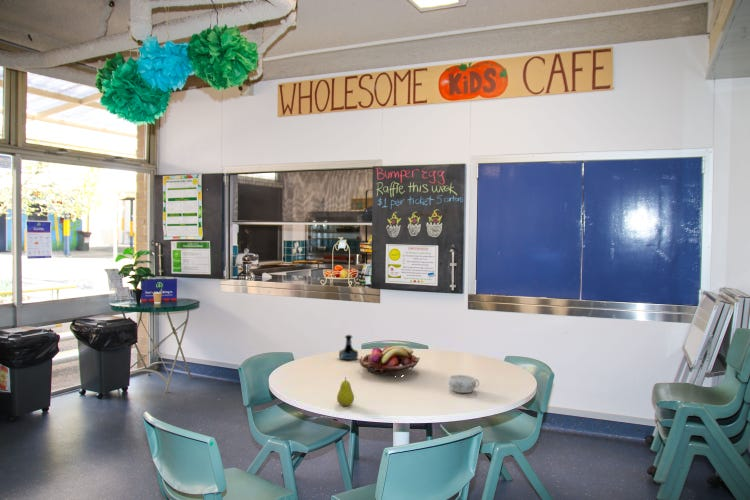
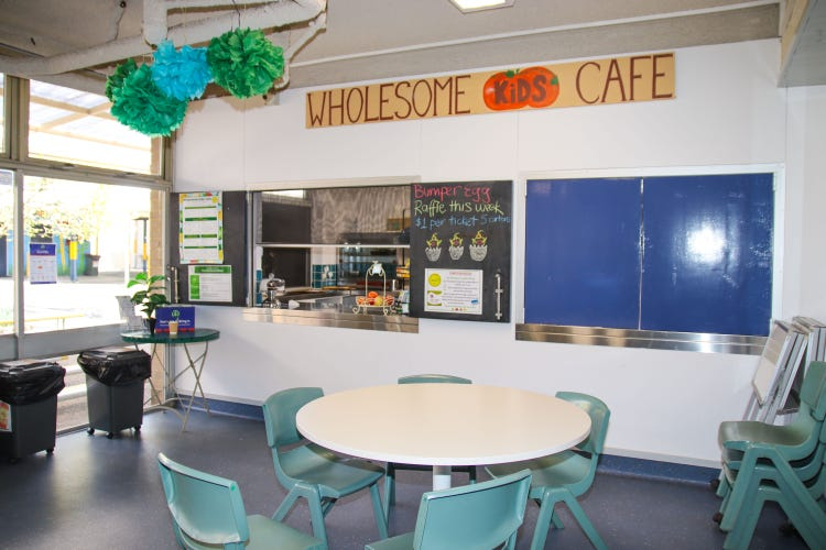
- fruit [336,376,355,407]
- tequila bottle [338,334,359,361]
- fruit basket [358,345,421,377]
- decorative bowl [448,374,480,394]
